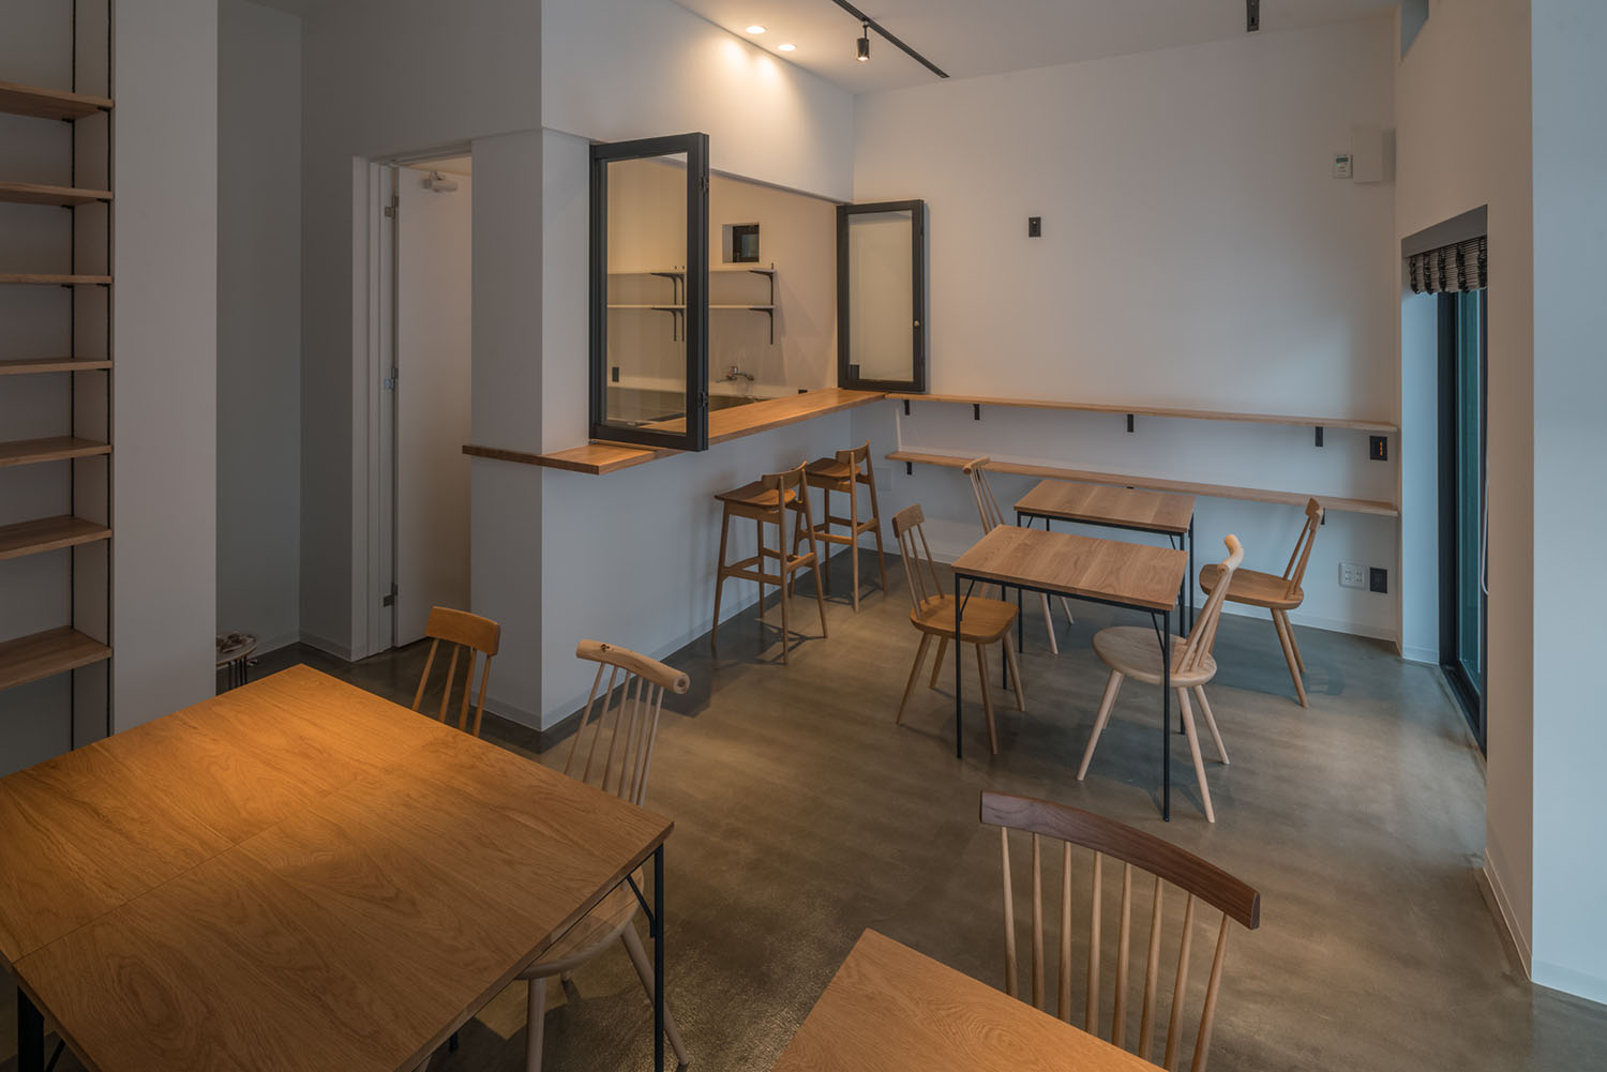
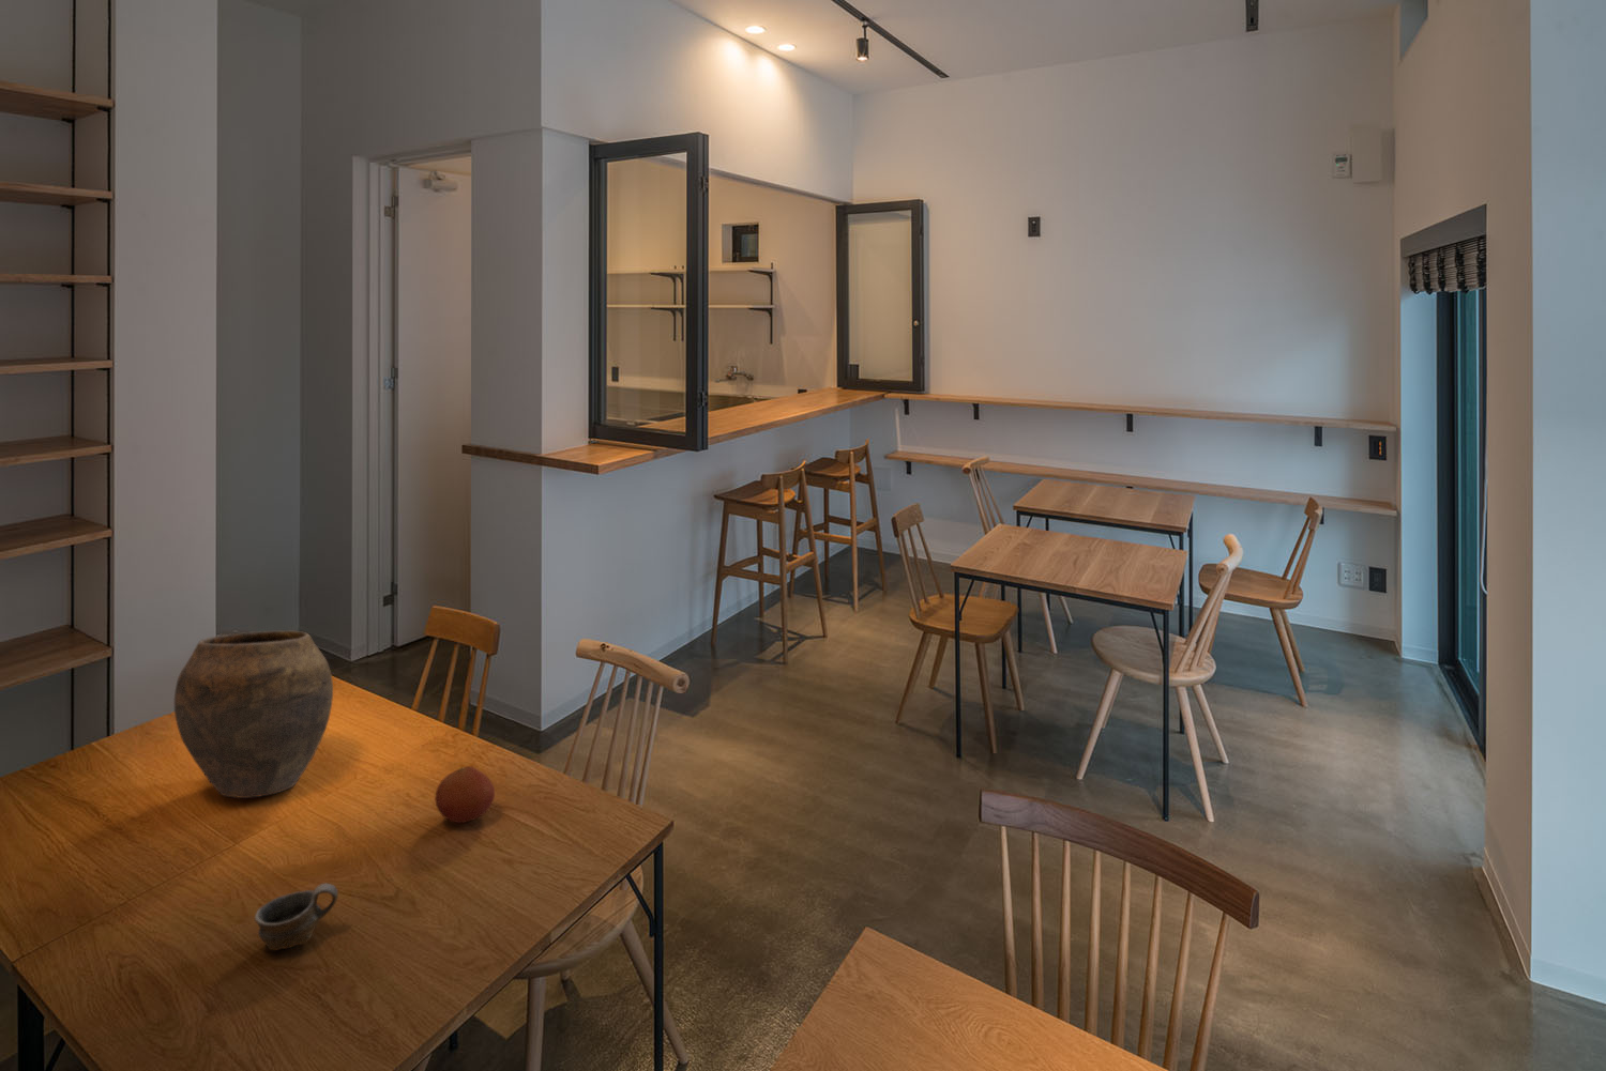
+ vase [173,630,334,800]
+ fruit [434,765,496,824]
+ cup [254,882,340,951]
